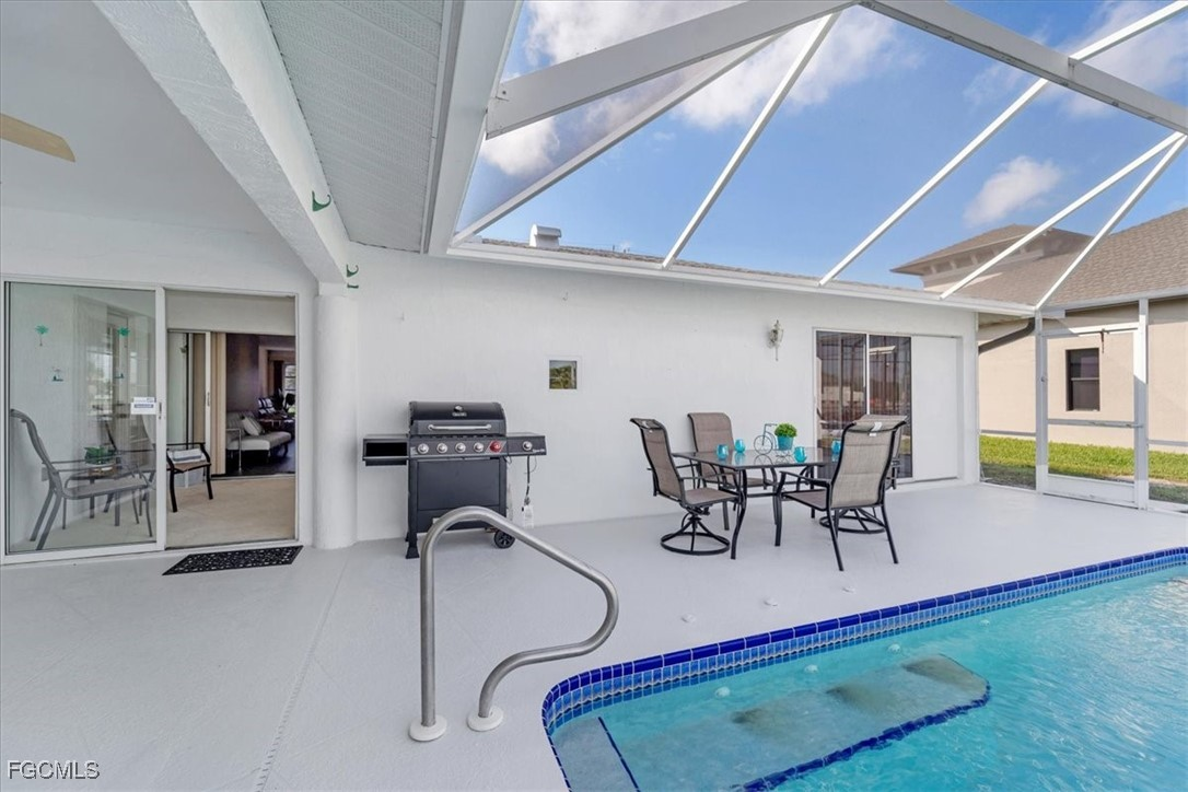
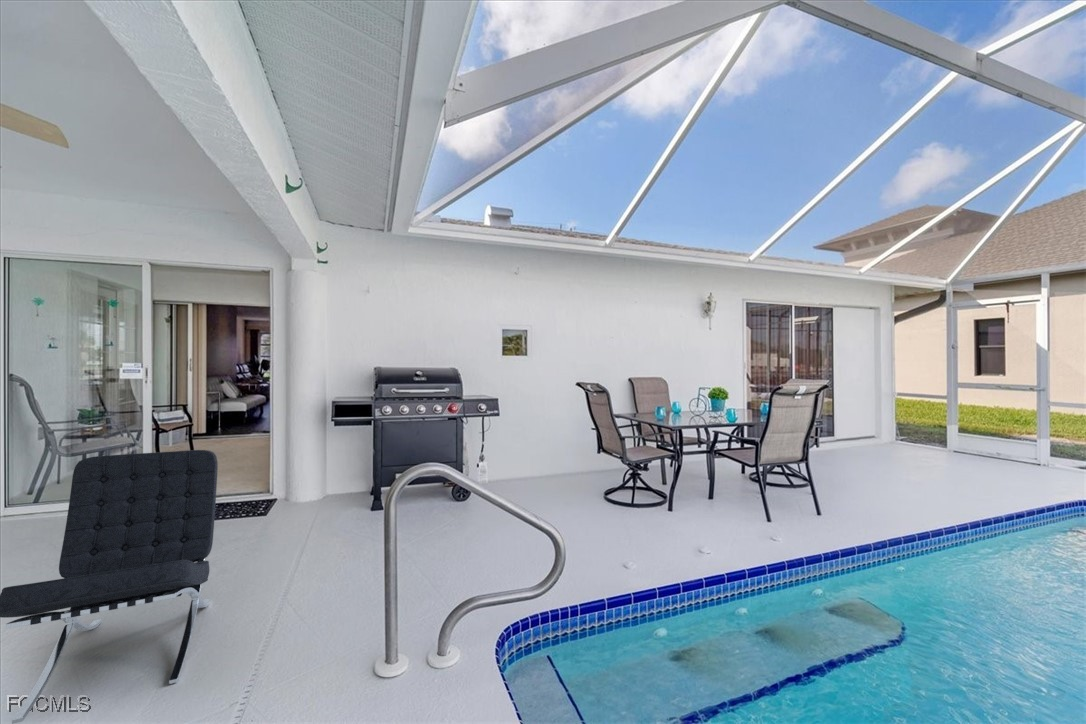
+ lounge chair [0,449,219,724]
